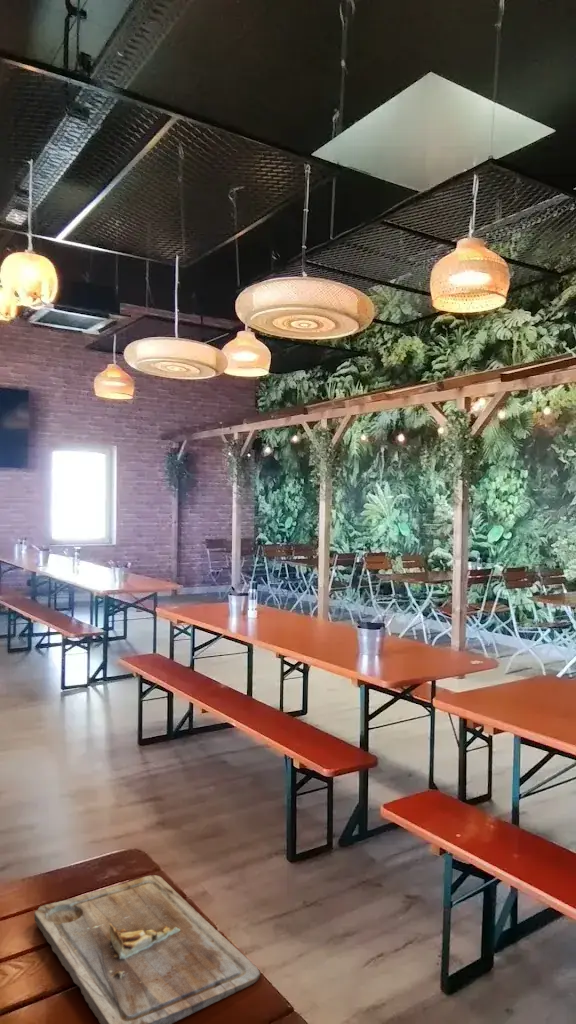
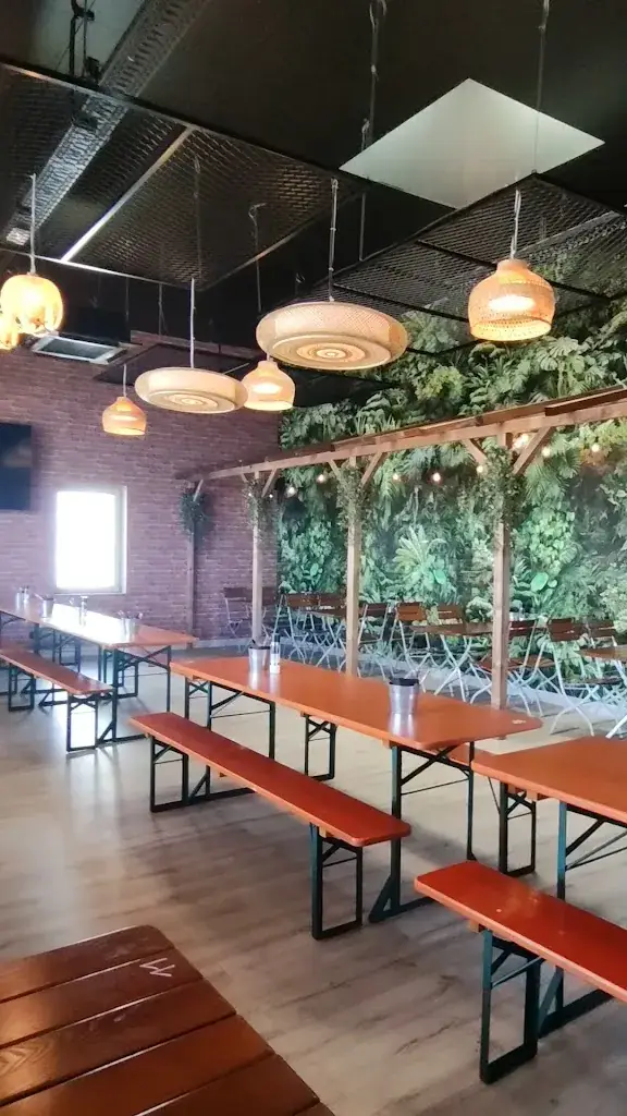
- cutting board [33,874,261,1024]
